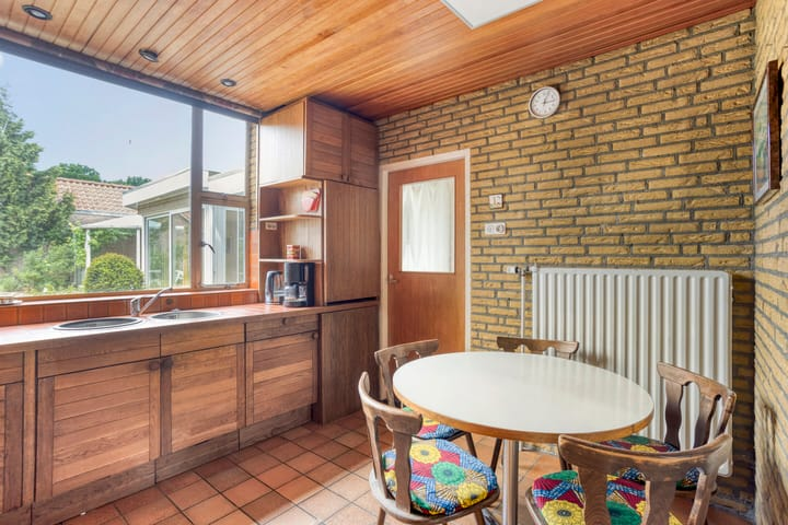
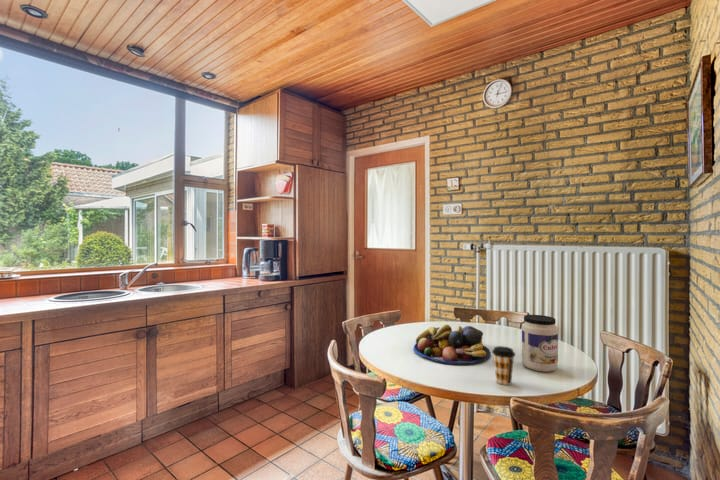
+ jar [521,314,559,373]
+ coffee cup [491,345,516,386]
+ fruit bowl [413,323,492,365]
